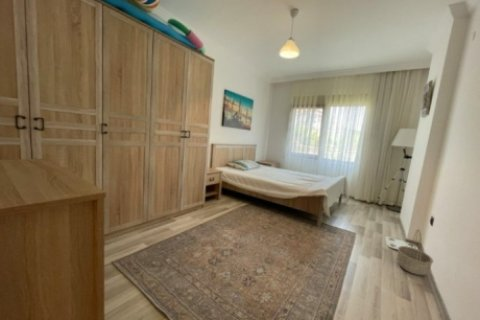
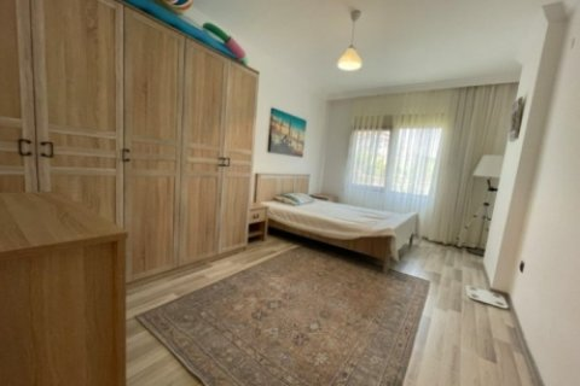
- basket [396,228,434,276]
